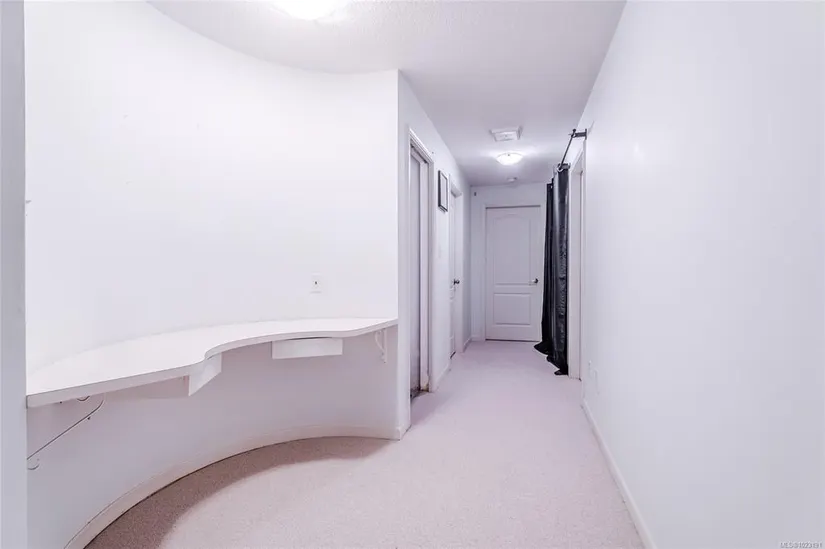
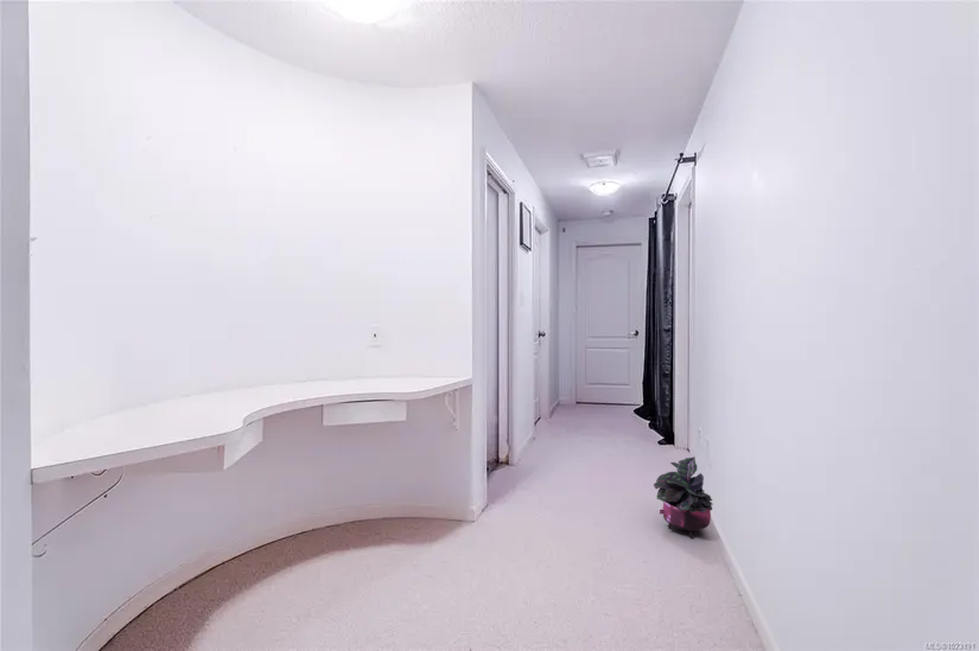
+ potted plant [653,455,714,540]
